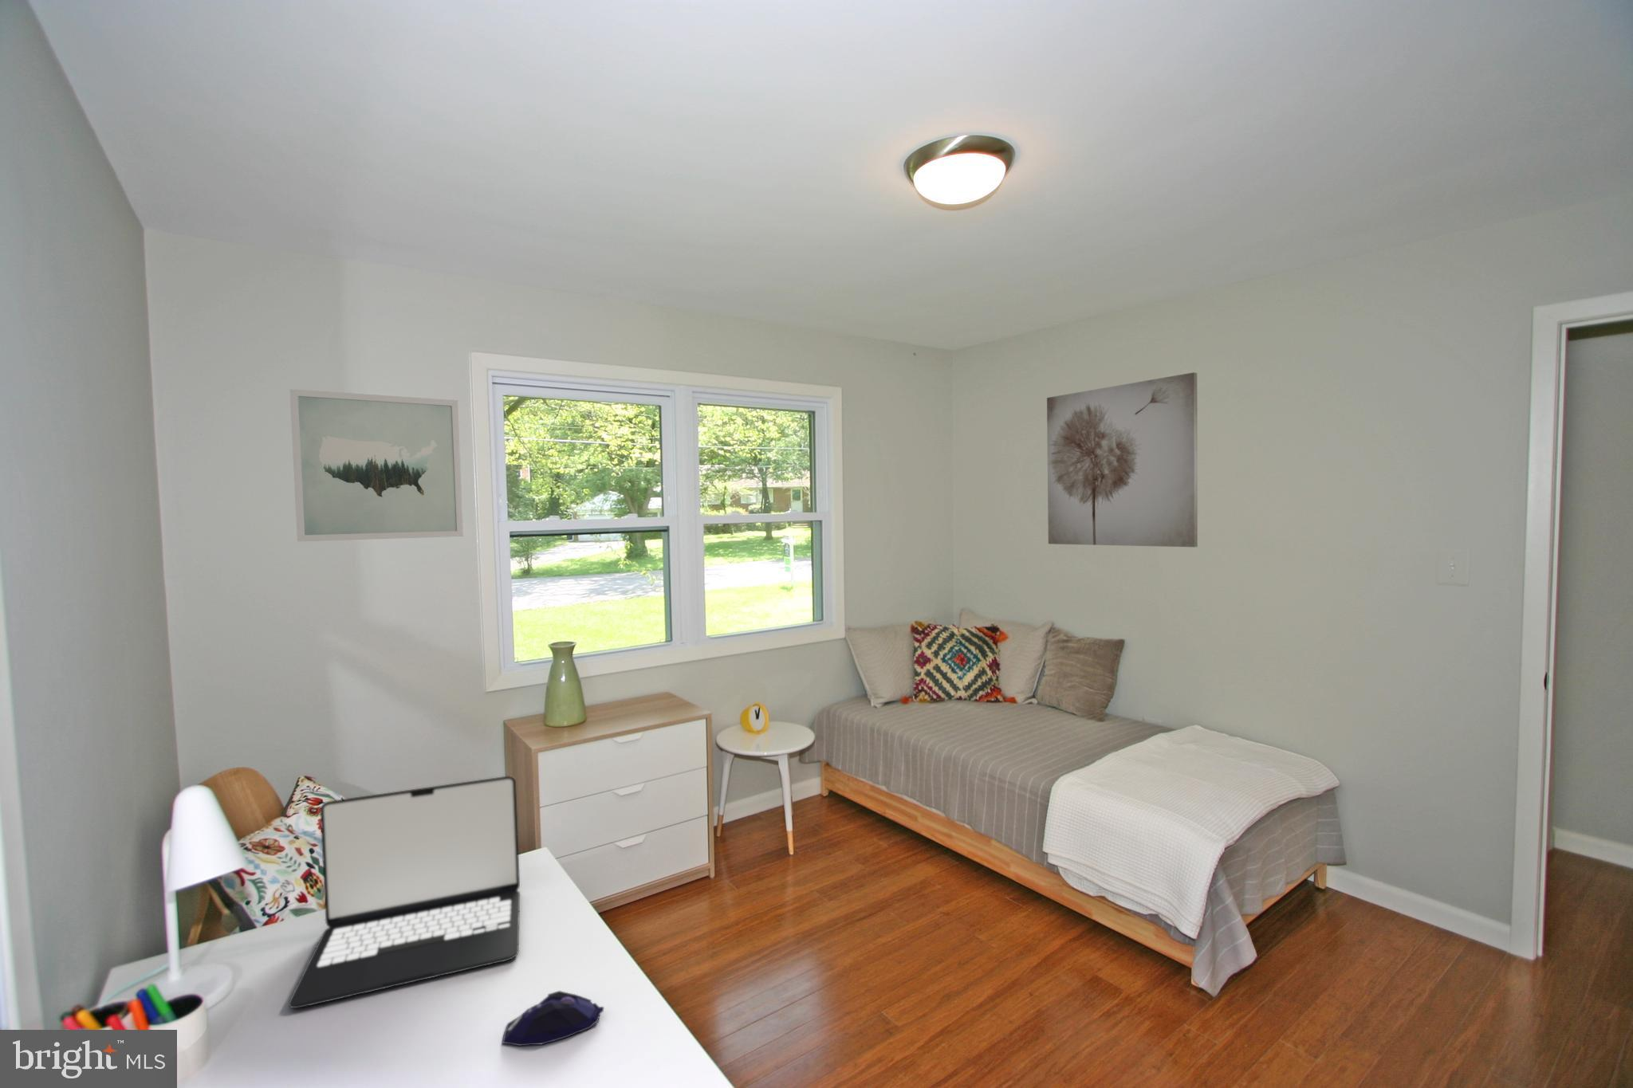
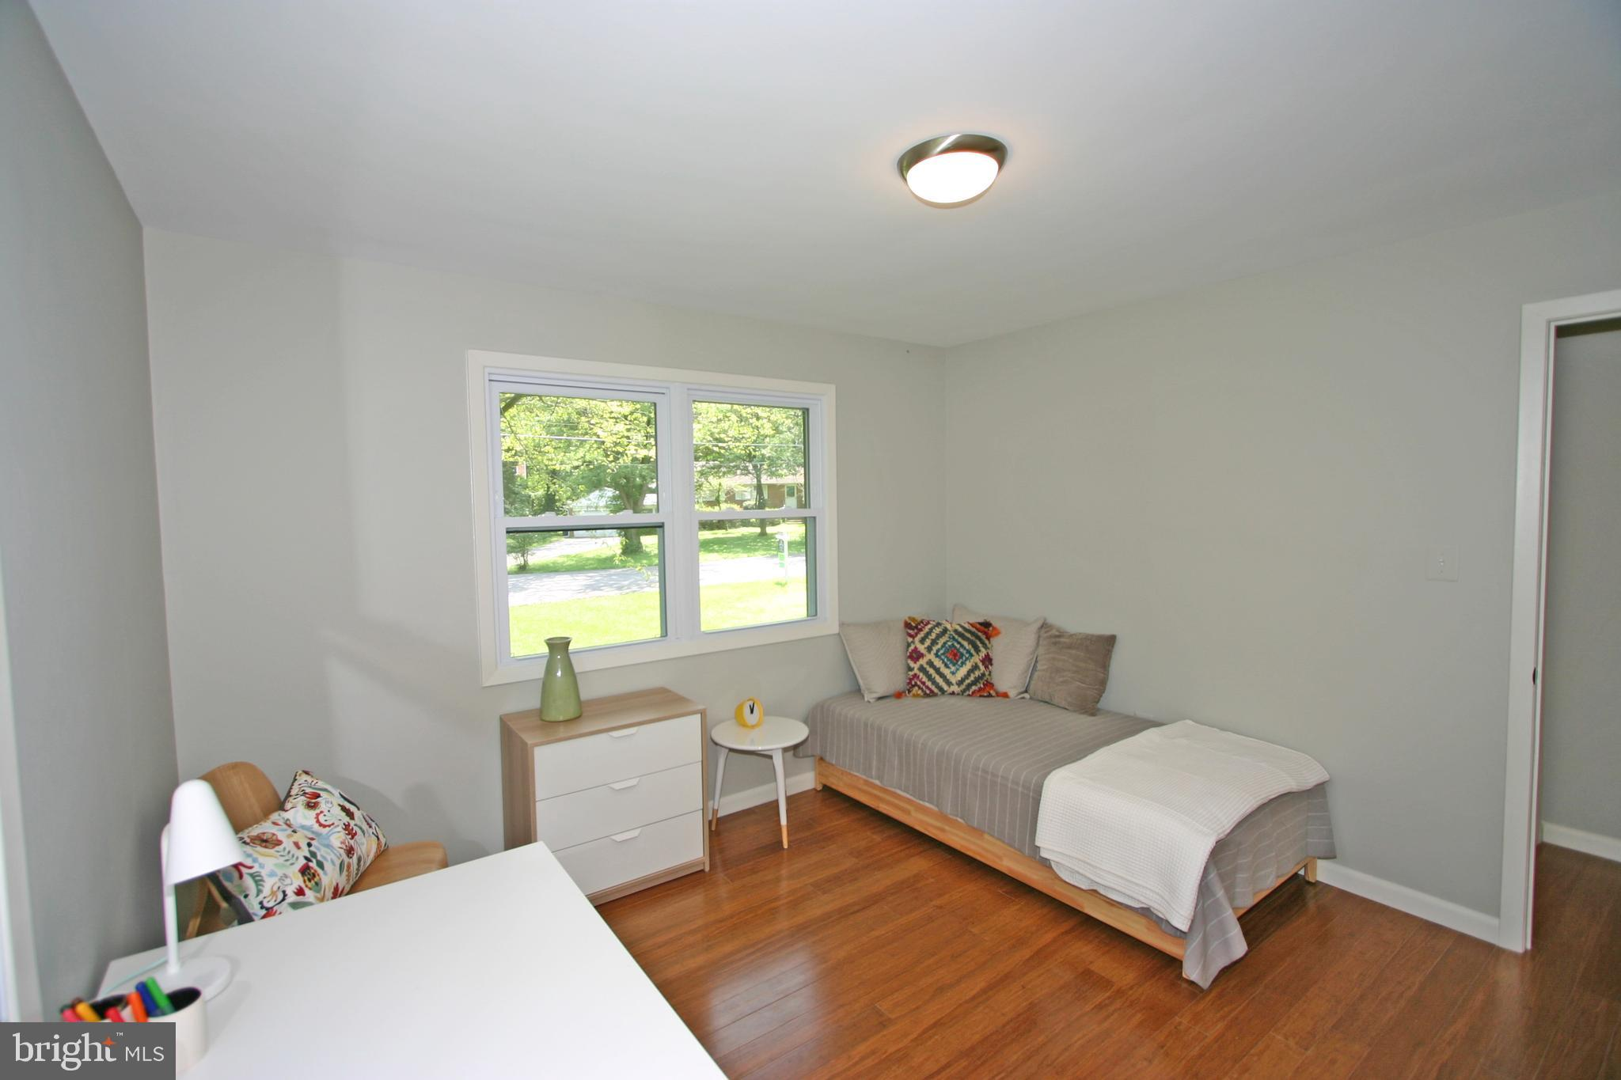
- wall art [1047,372,1198,548]
- computer mouse [501,990,605,1047]
- laptop [288,775,521,1009]
- wall art [289,389,464,542]
